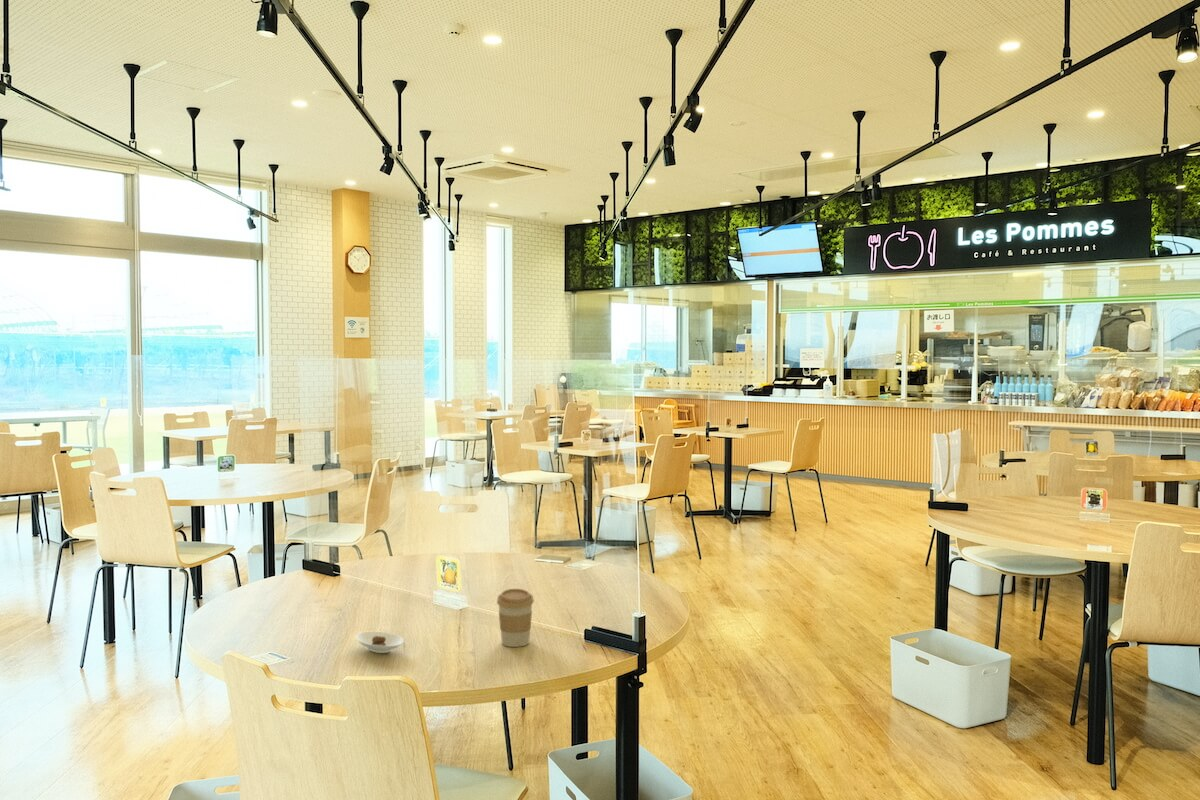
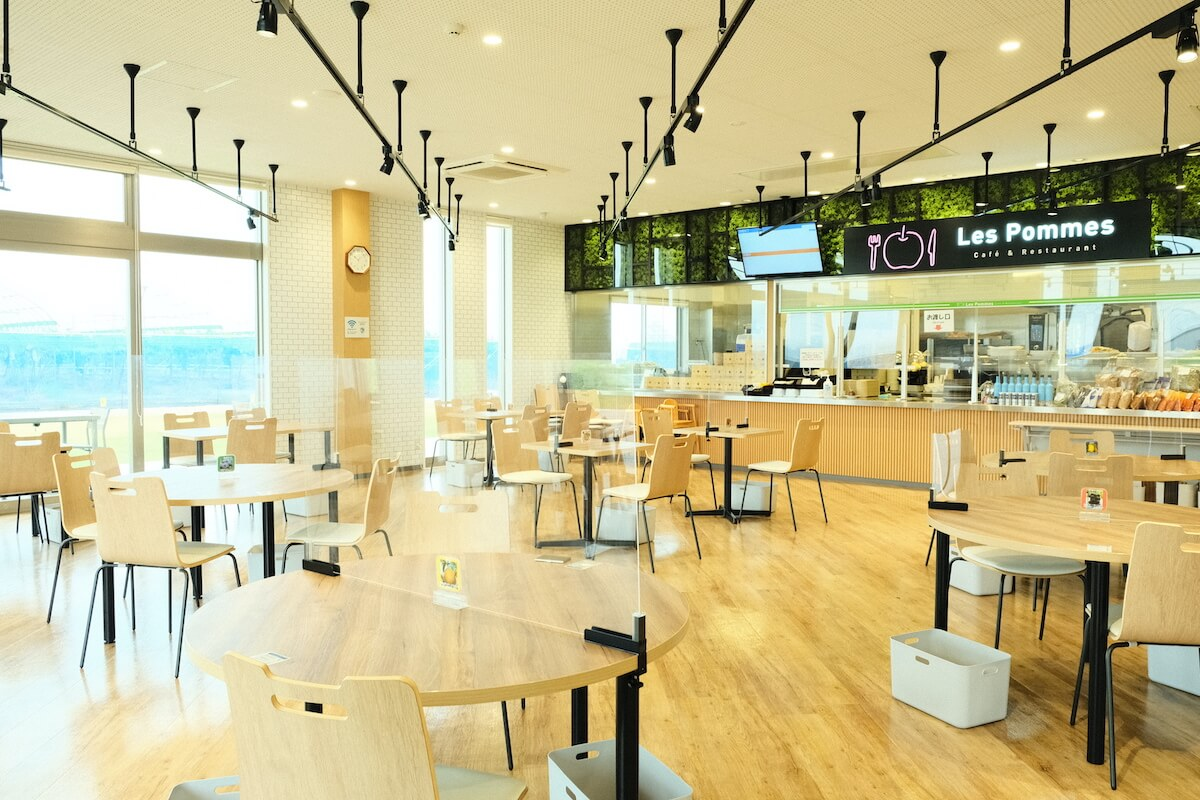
- saucer [354,630,405,654]
- coffee cup [496,588,535,648]
